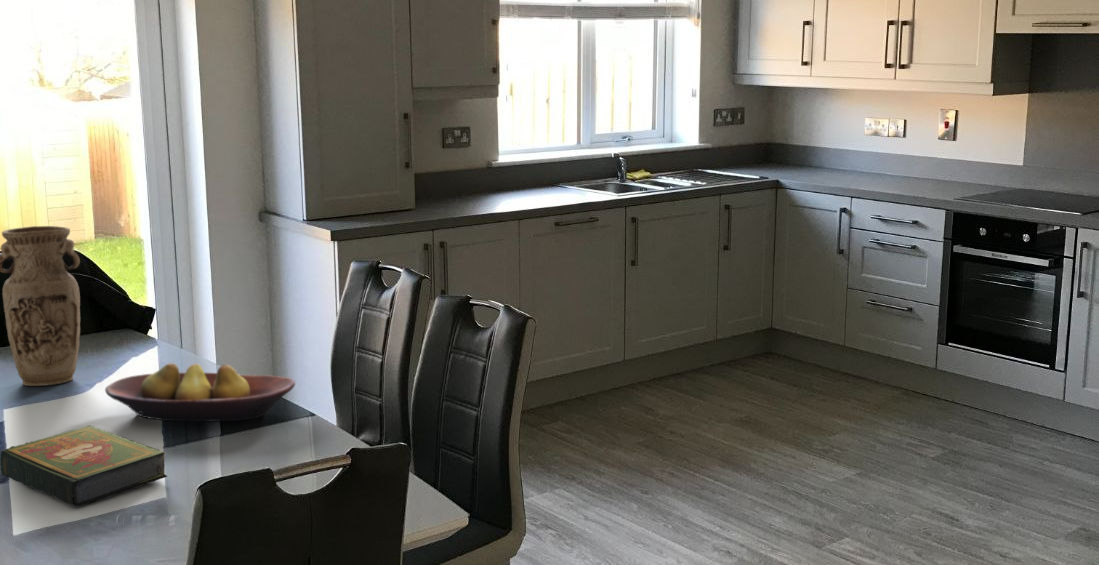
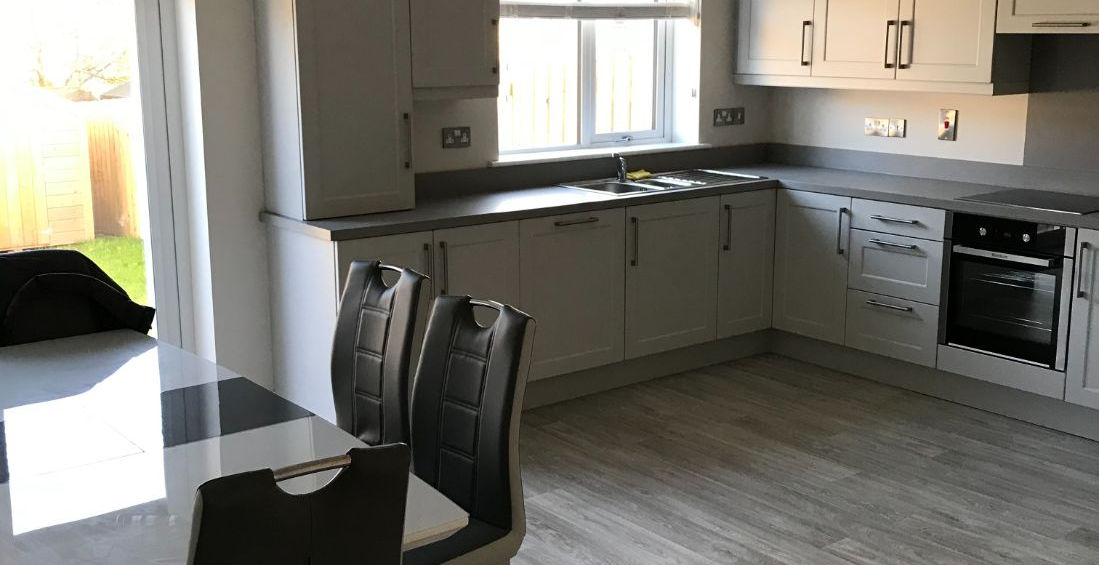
- vase [0,225,81,387]
- fruit bowl [104,362,296,422]
- book [0,424,168,508]
